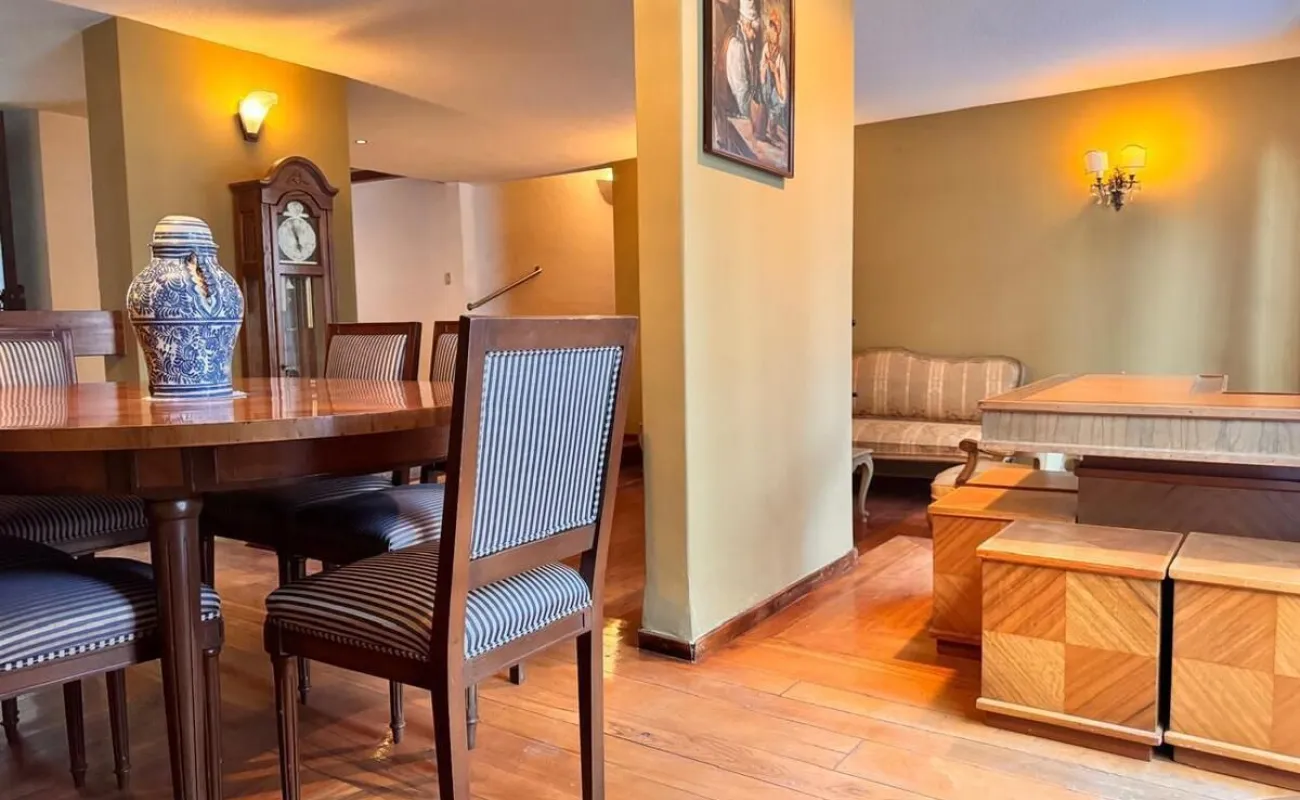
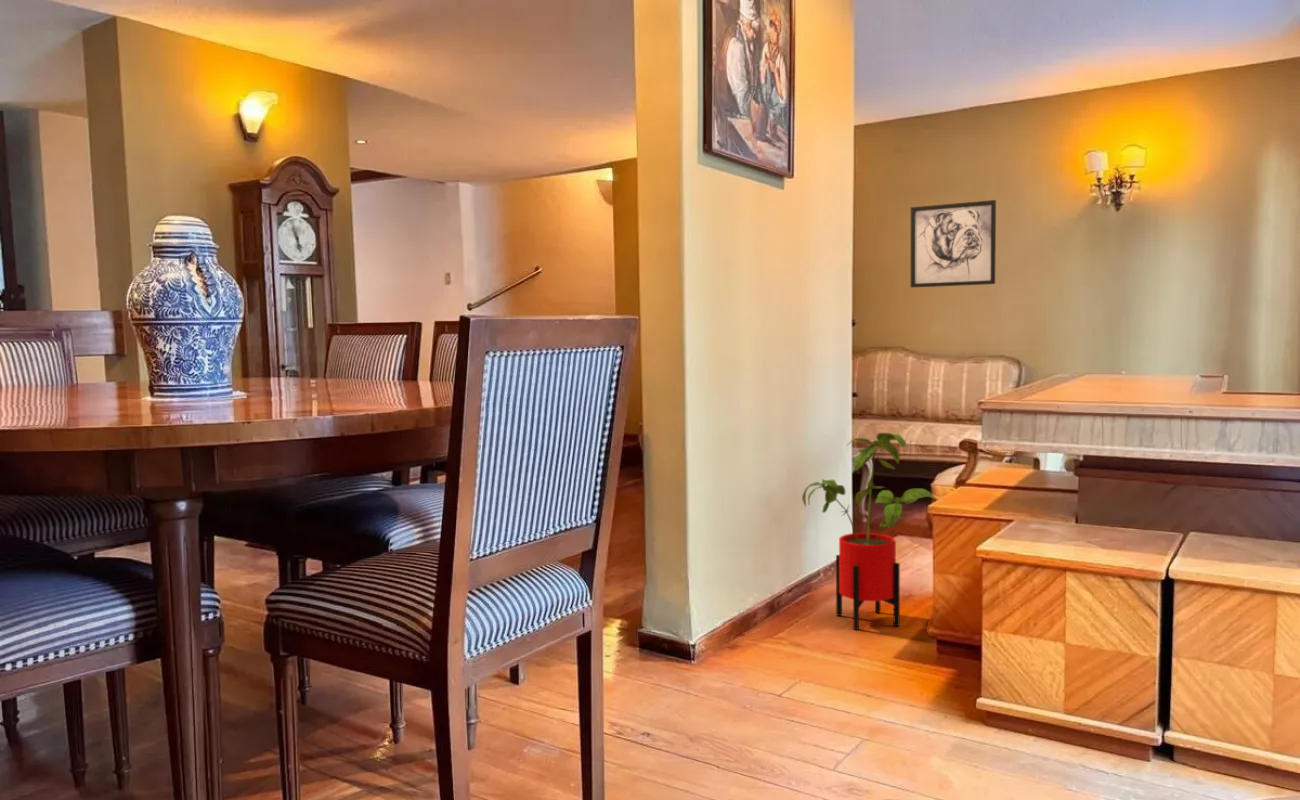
+ wall art [910,199,997,289]
+ house plant [801,432,939,631]
